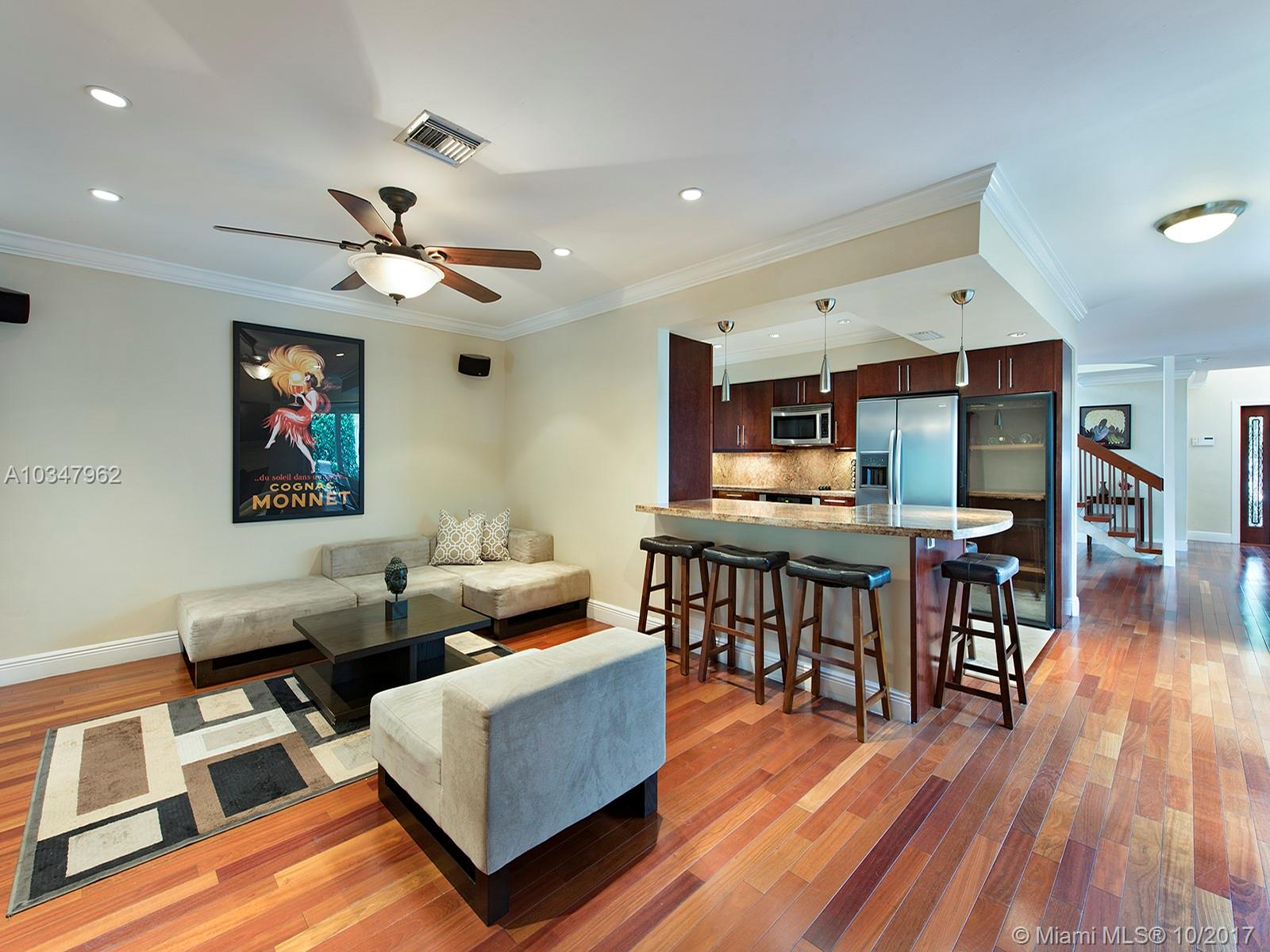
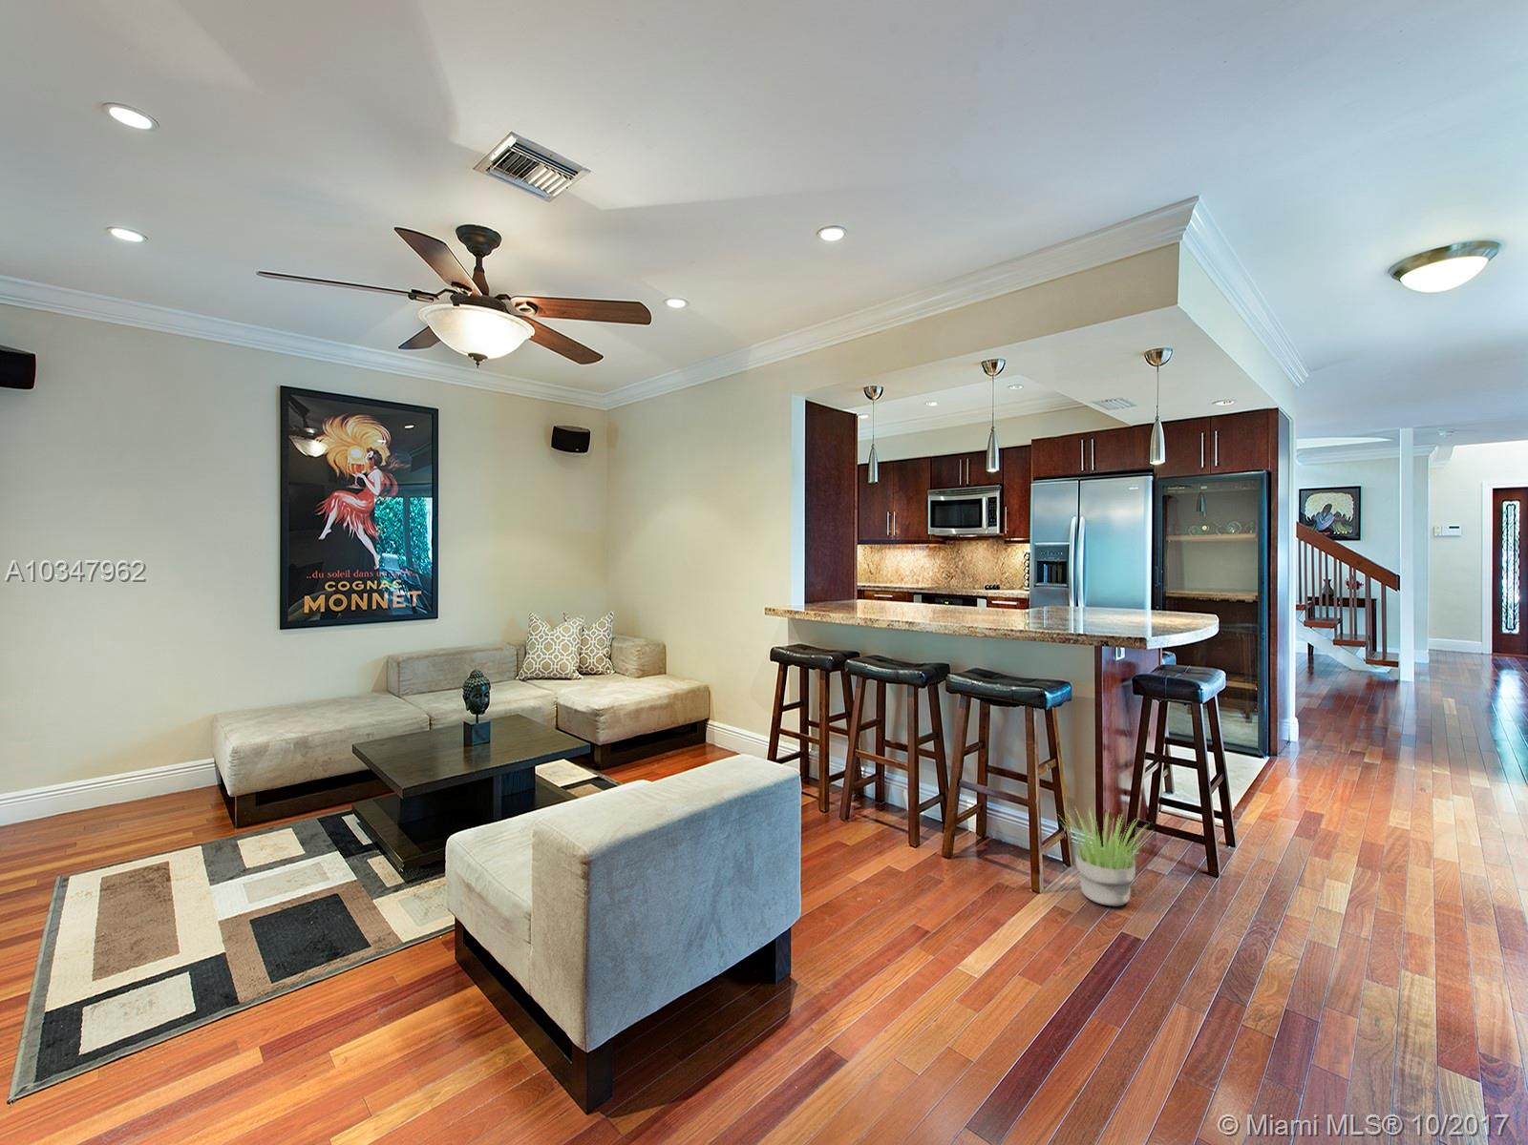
+ potted plant [1058,806,1155,907]
